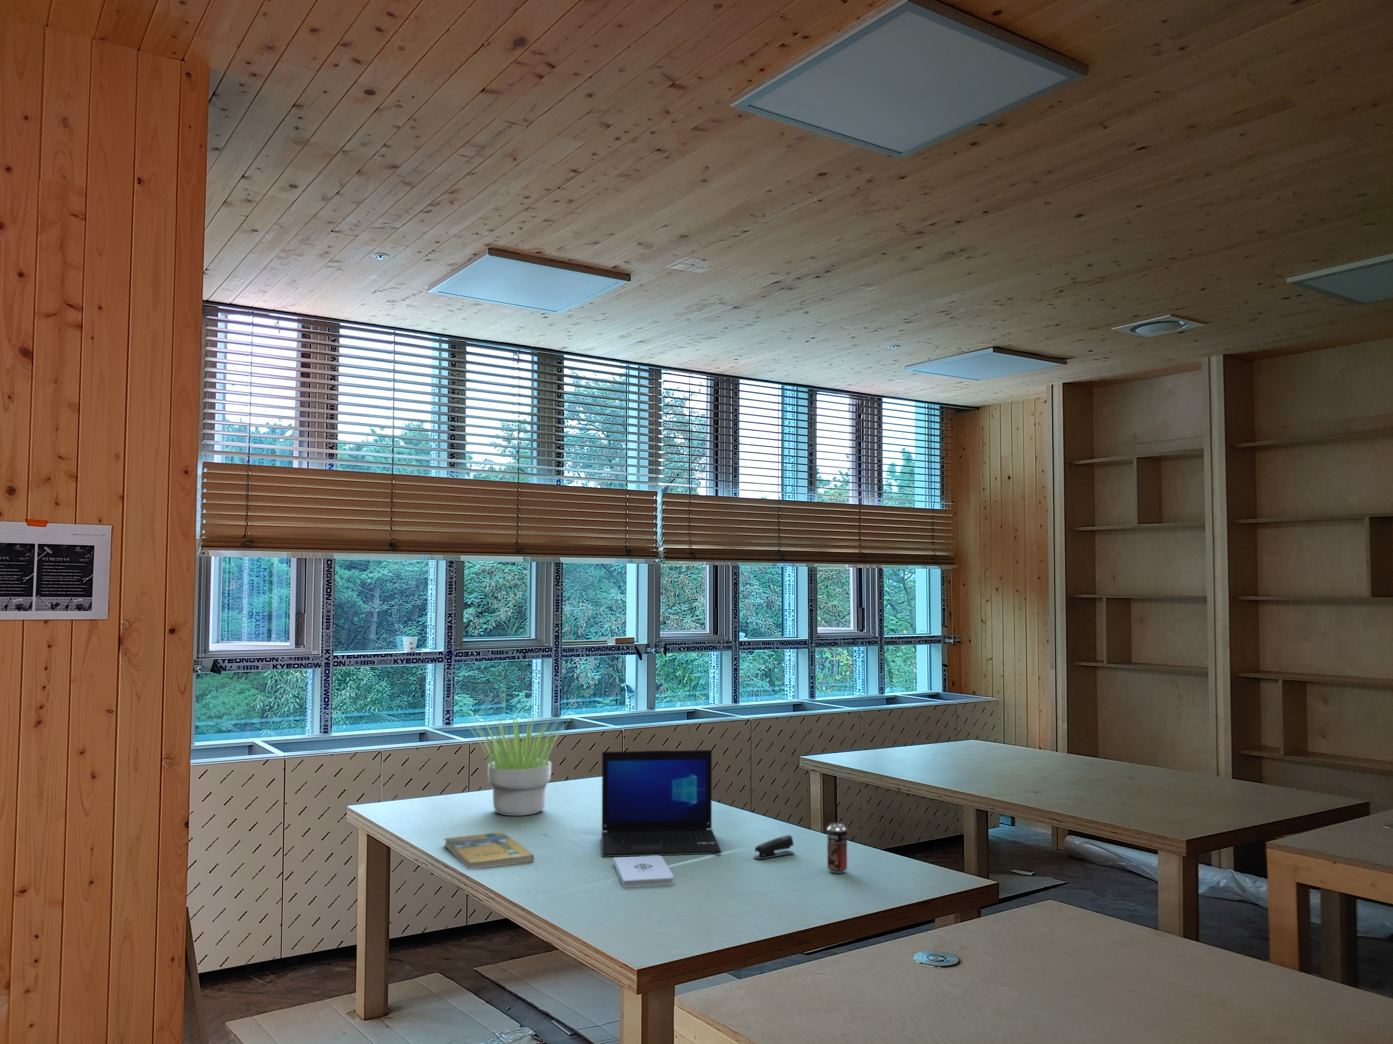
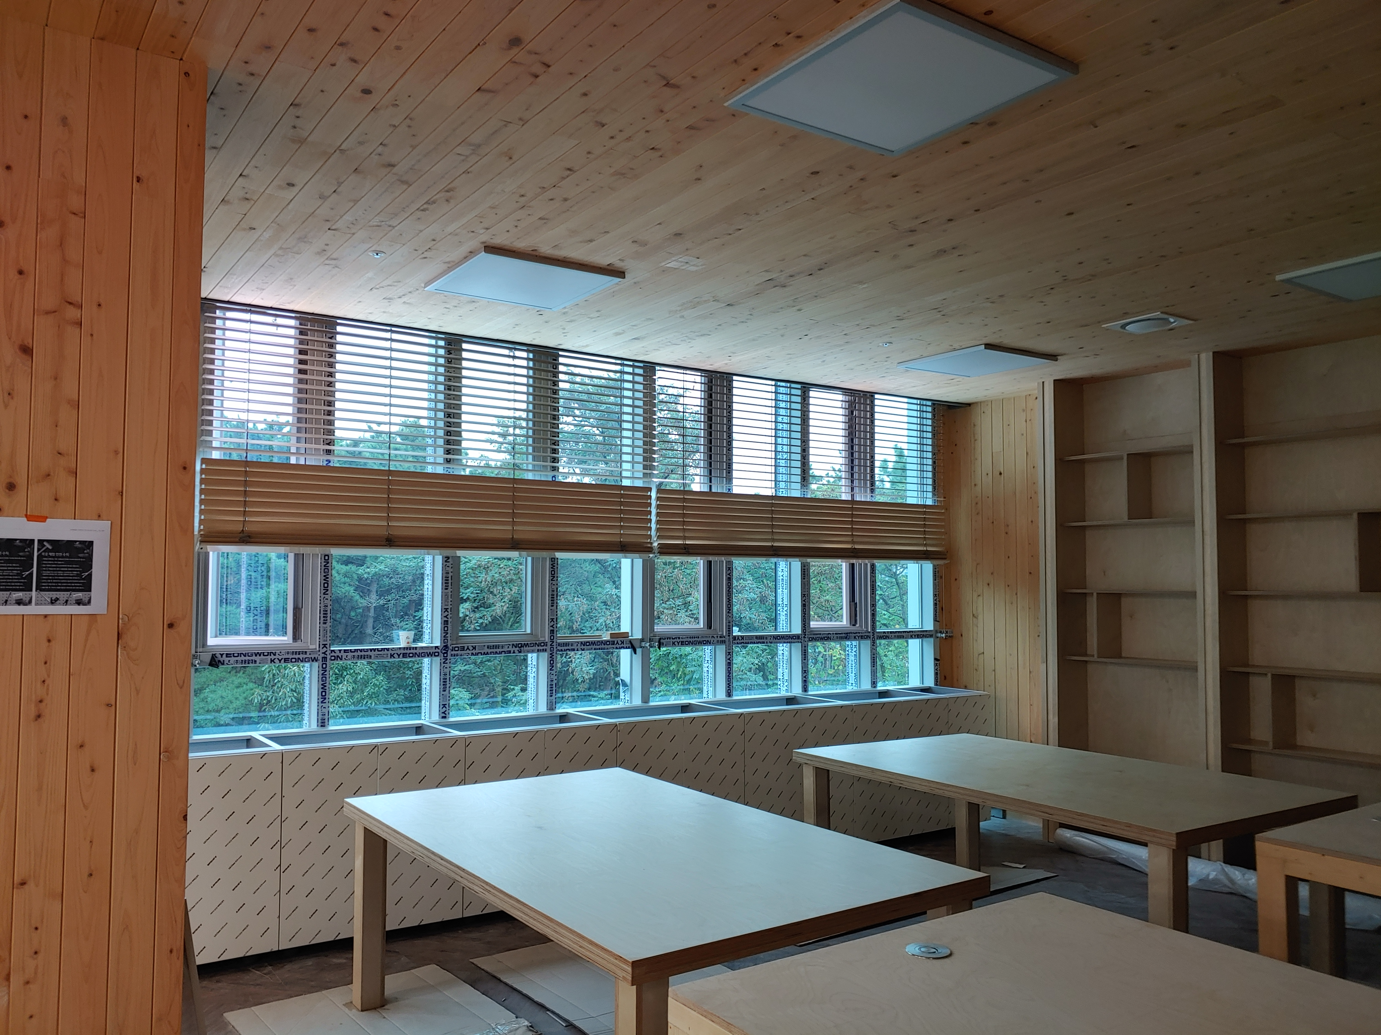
- notepad [613,855,675,887]
- beverage can [827,822,848,873]
- stapler [752,835,795,860]
- laptop [601,750,722,858]
- potted plant [465,713,570,816]
- booklet [443,831,534,869]
